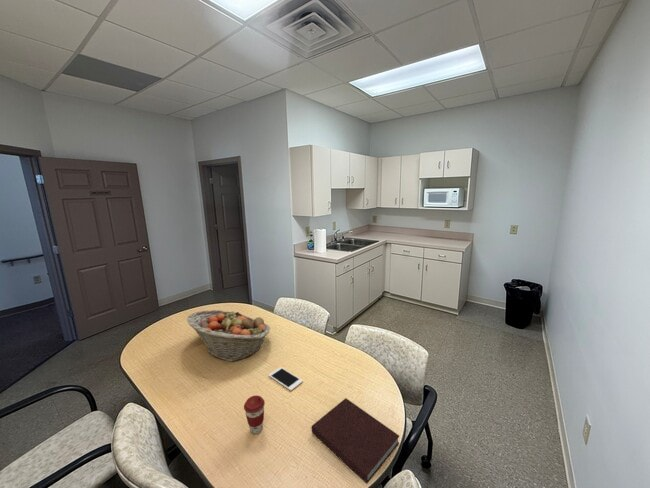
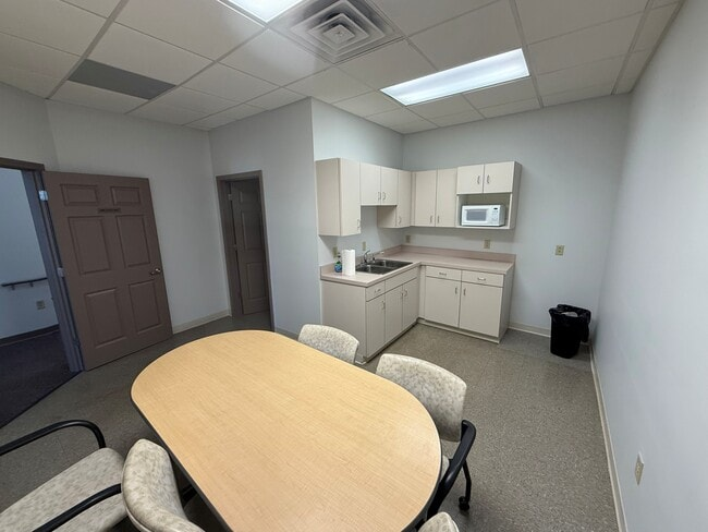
- cell phone [268,366,304,392]
- coffee cup [243,394,266,435]
- notebook [311,397,400,485]
- fruit basket [186,309,271,363]
